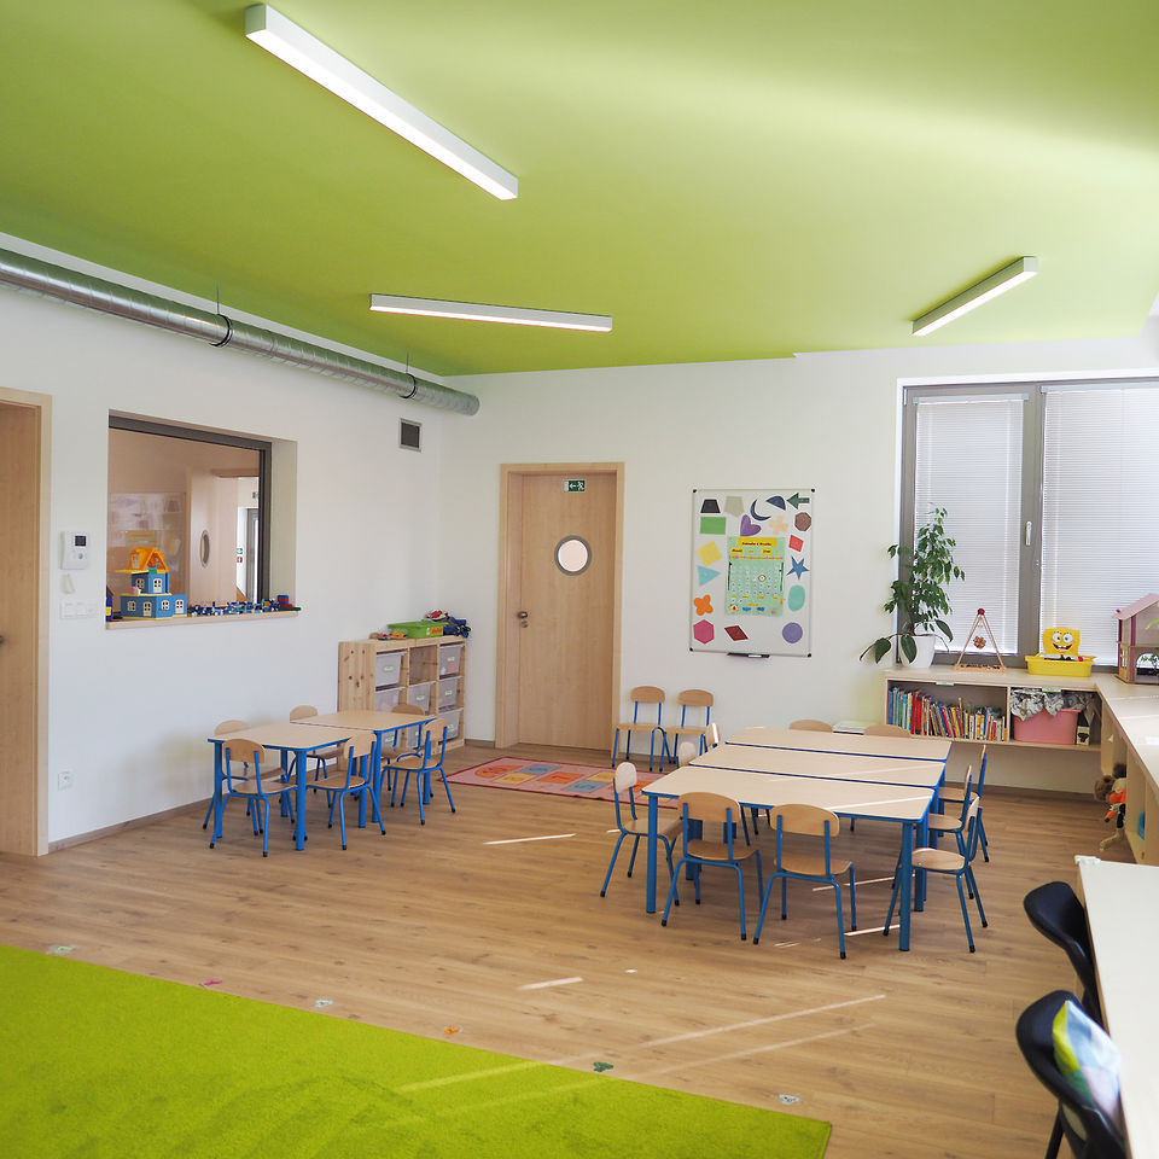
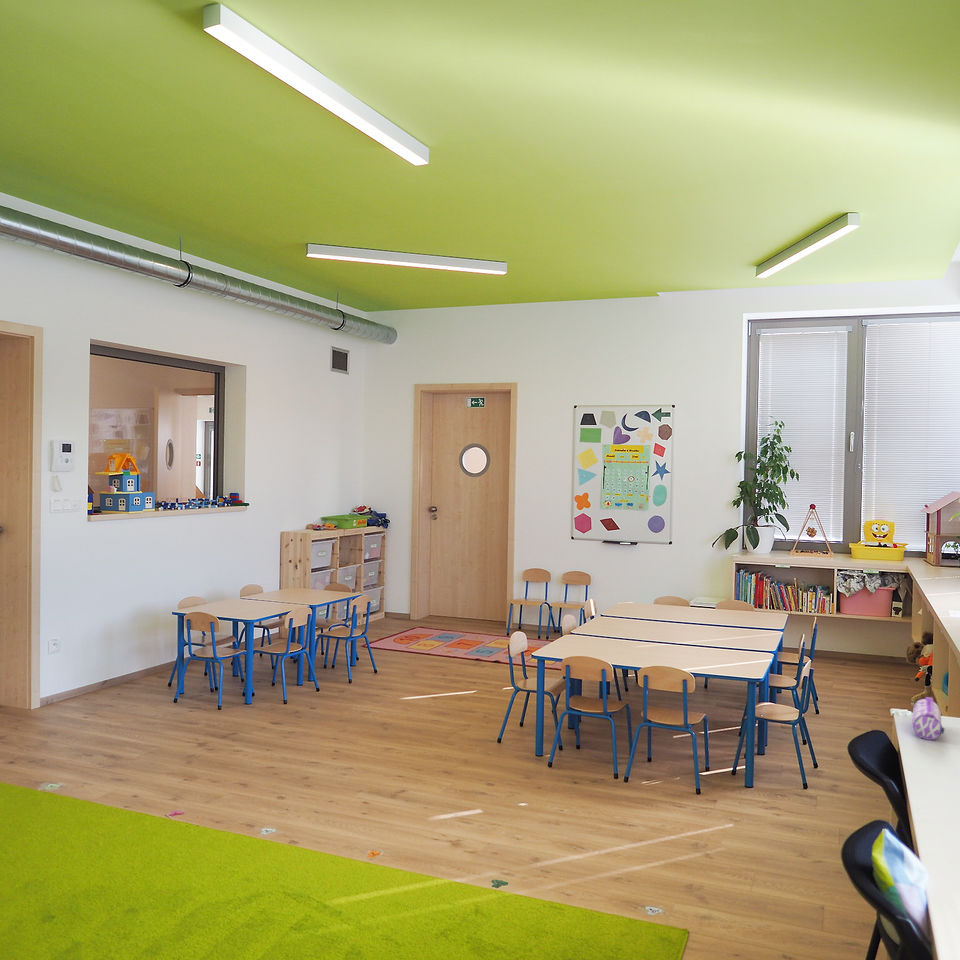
+ pencil case [911,696,946,741]
